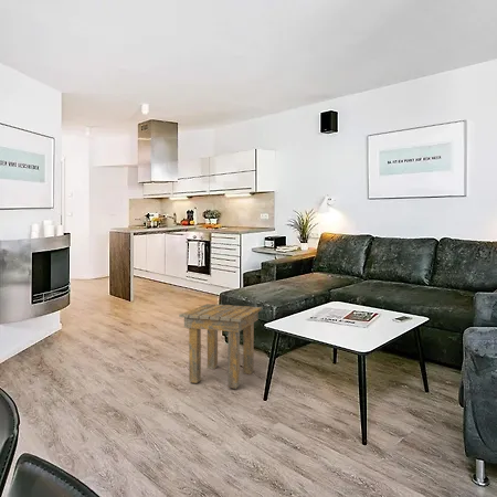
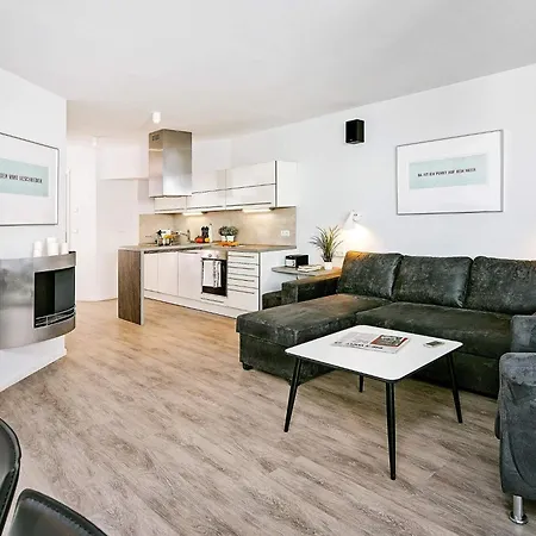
- side table [178,303,263,390]
